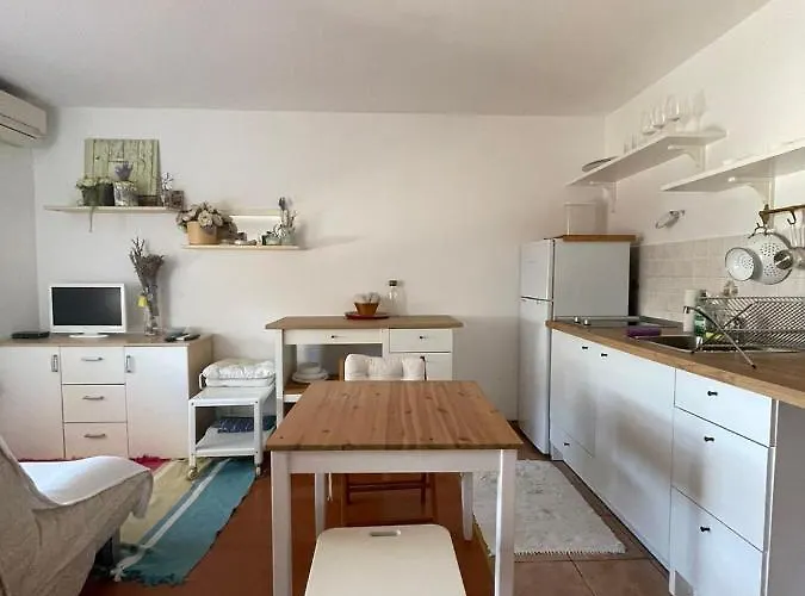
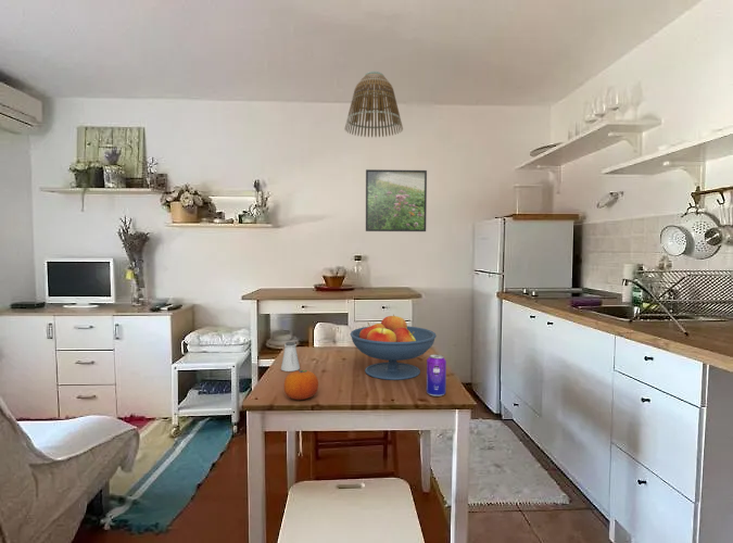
+ beverage can [426,354,447,397]
+ lamp shade [343,71,404,138]
+ saltshaker [280,341,301,372]
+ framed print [365,168,428,232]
+ fruit bowl [349,314,438,381]
+ fruit [283,369,319,401]
